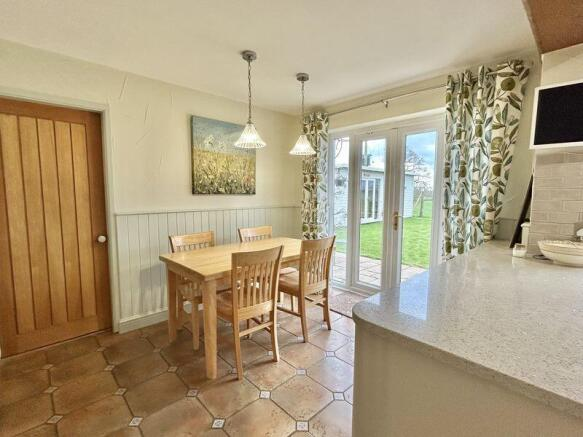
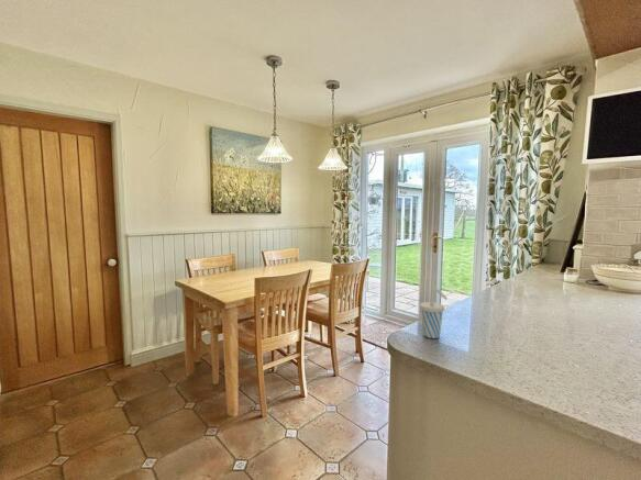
+ cup [419,288,449,339]
